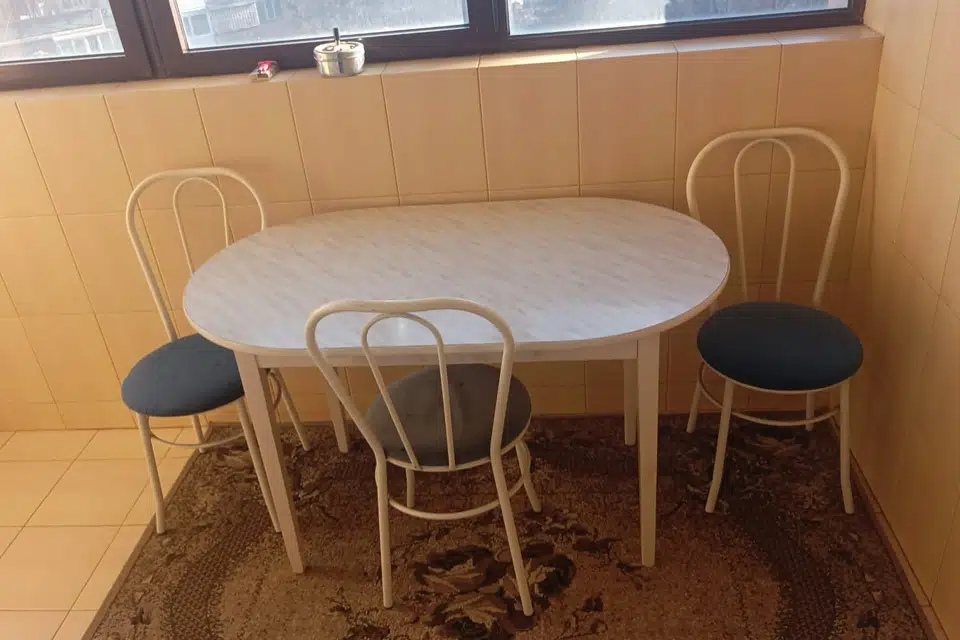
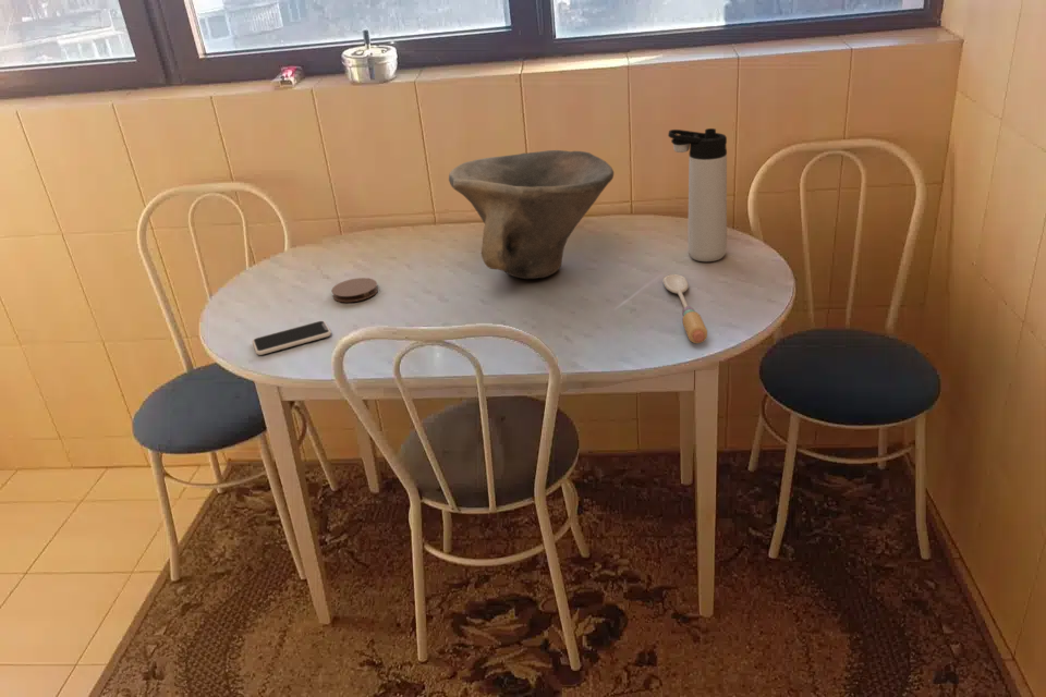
+ smartphone [251,320,332,356]
+ spoon [662,273,708,344]
+ bowl [448,149,615,280]
+ coaster [330,277,379,303]
+ thermos bottle [667,127,728,262]
